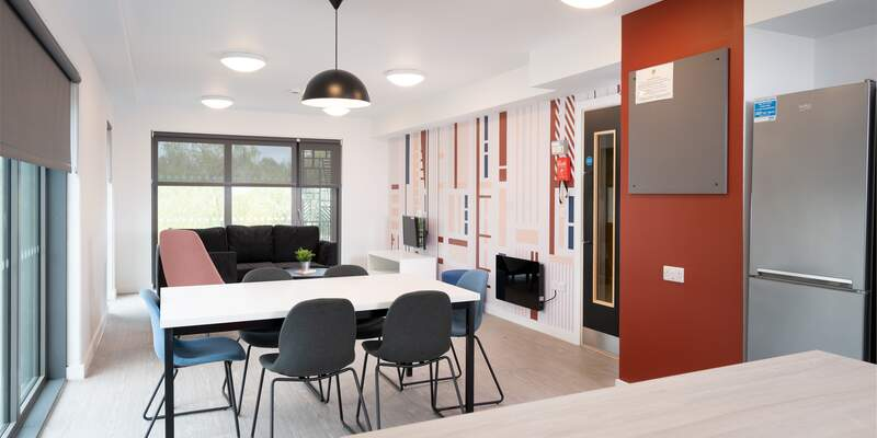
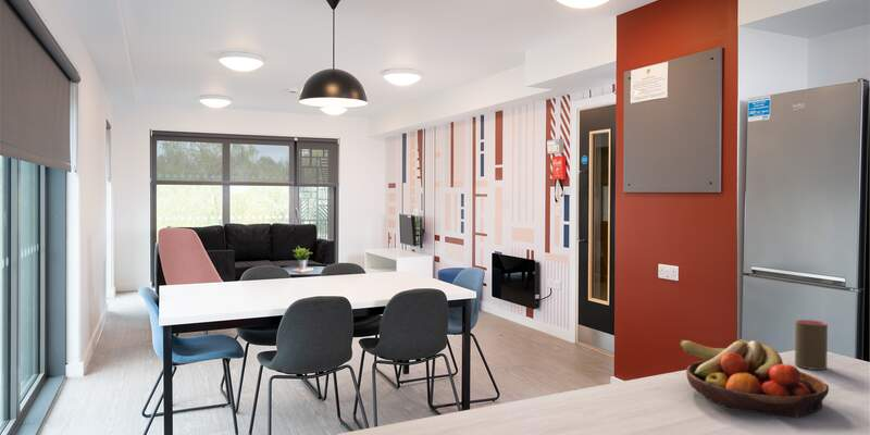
+ cup [794,319,829,371]
+ fruit bowl [679,338,830,418]
